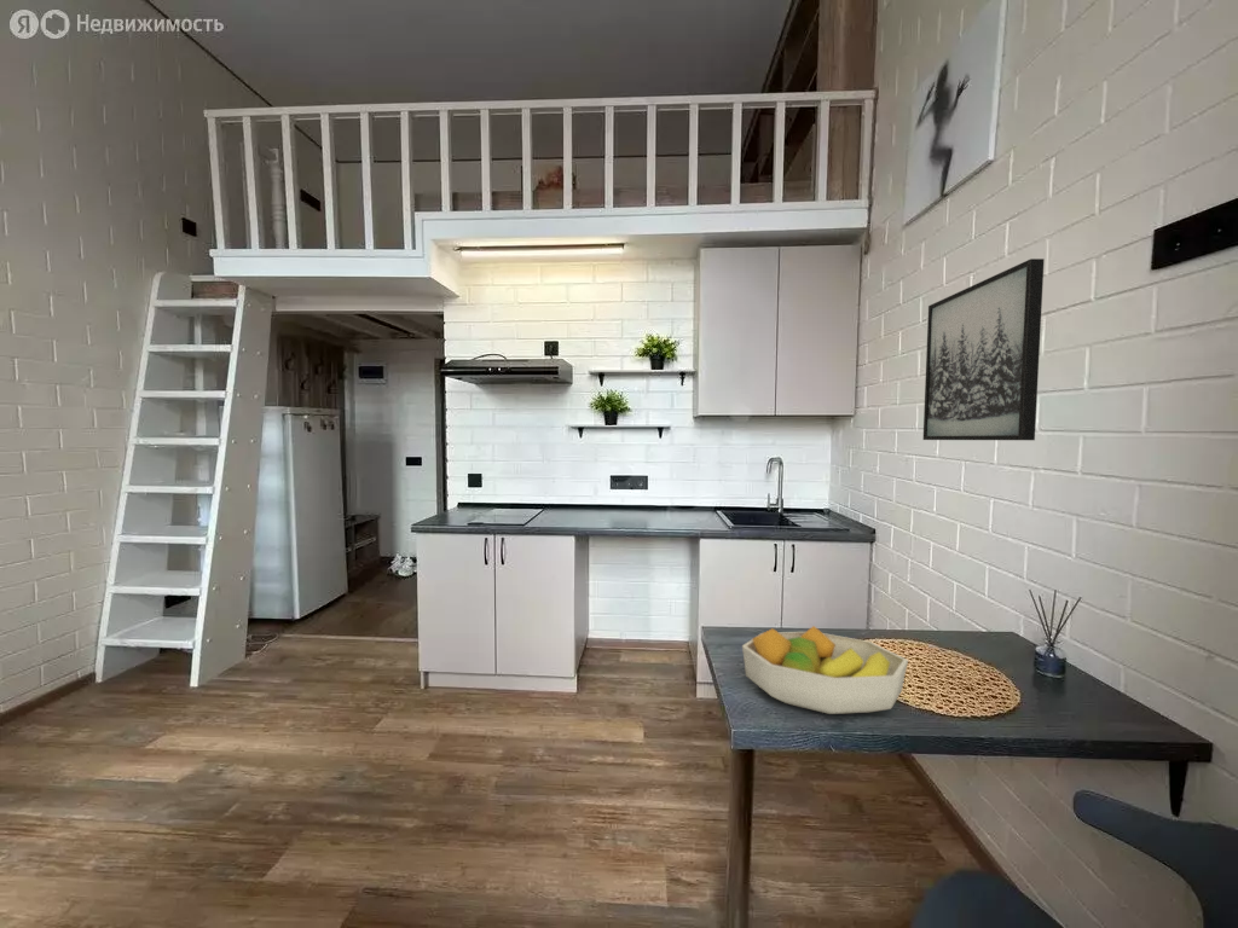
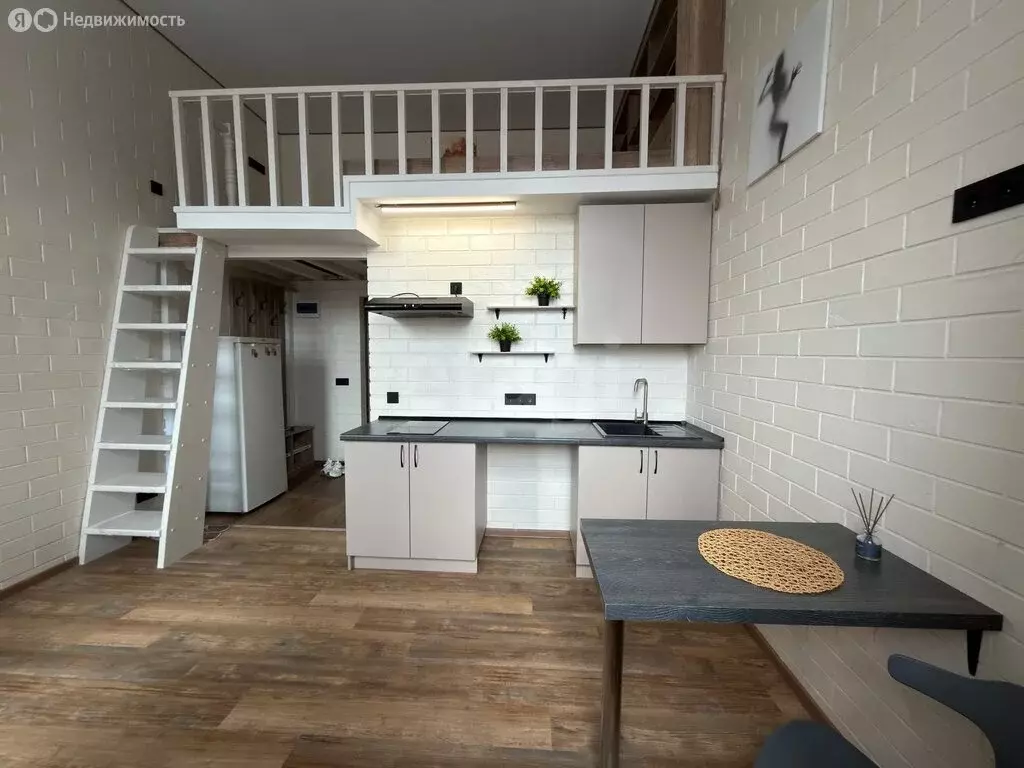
- fruit bowl [741,625,909,715]
- wall art [922,257,1046,441]
